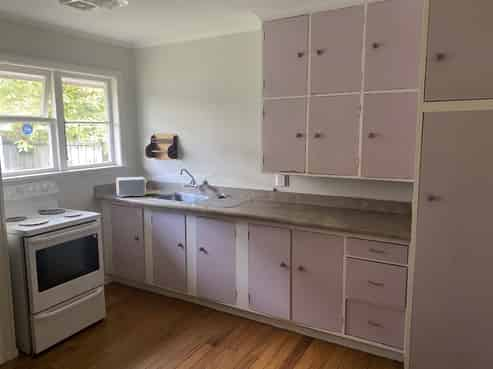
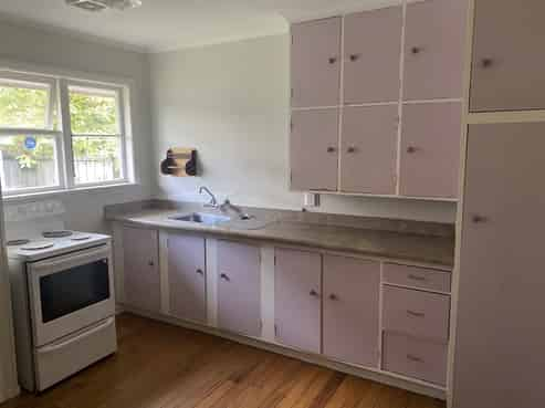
- toaster [115,176,148,198]
